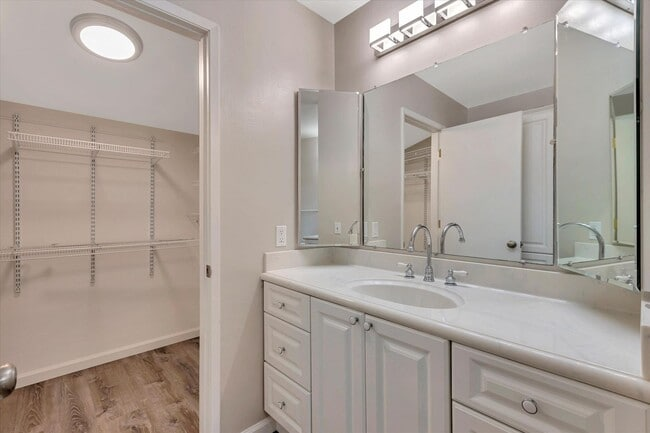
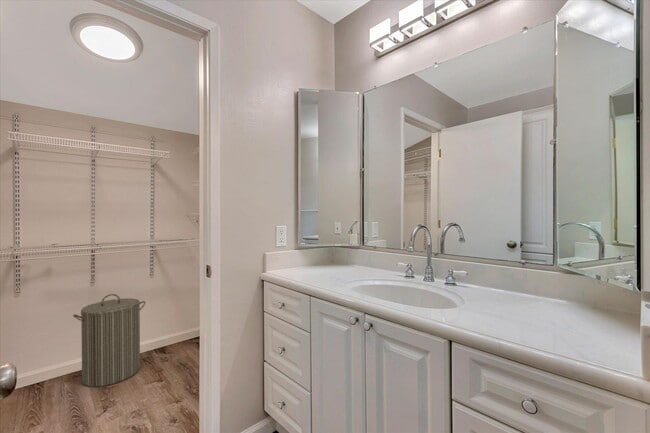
+ laundry hamper [72,293,146,388]
